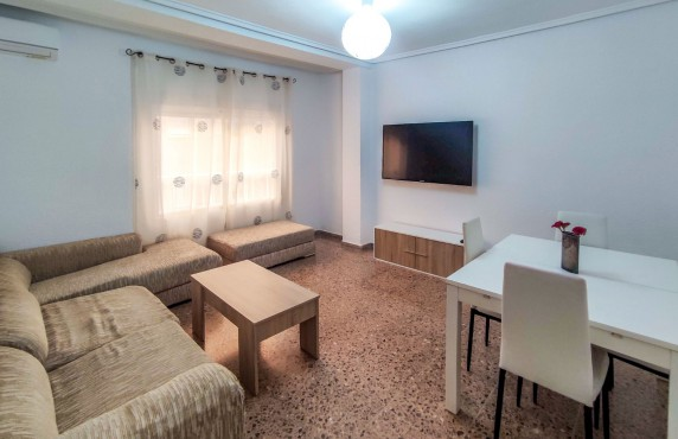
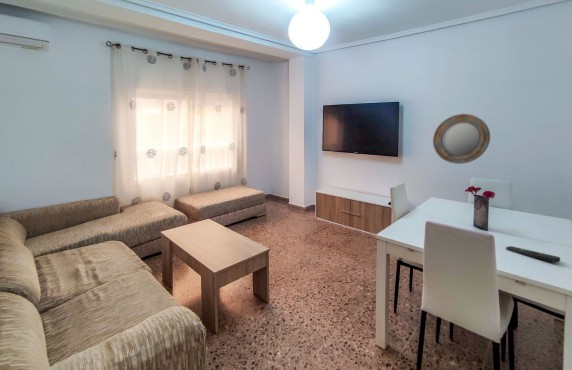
+ home mirror [432,113,491,165]
+ remote control [505,245,561,263]
